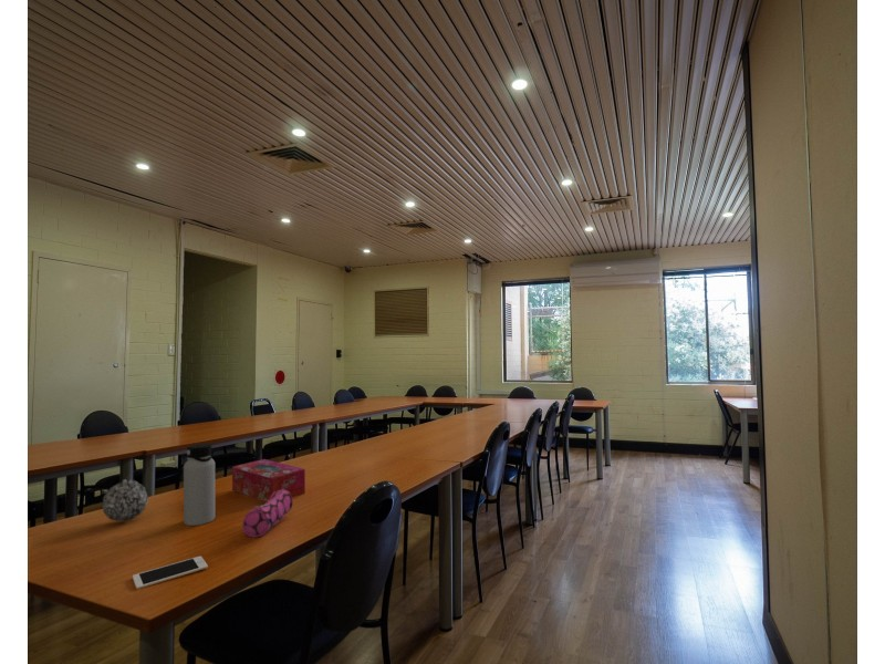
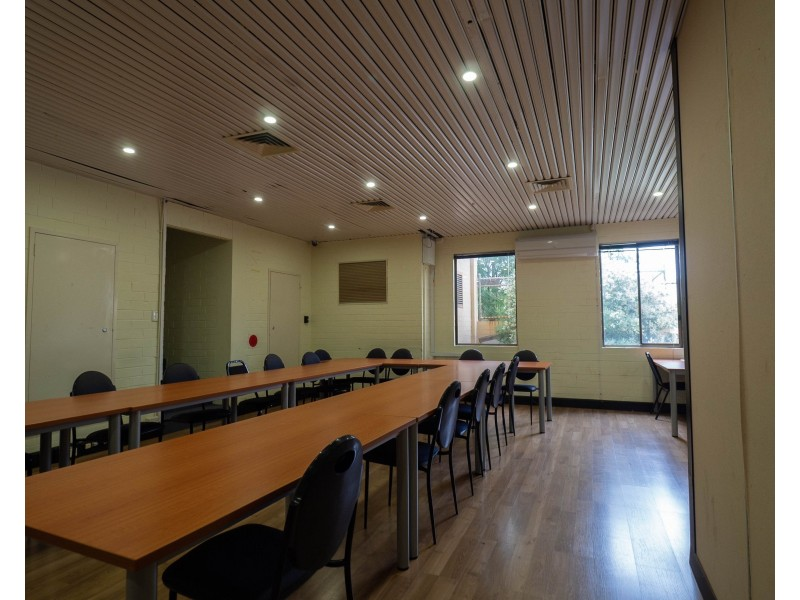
- tissue box [231,458,306,502]
- water bottle [183,443,216,527]
- decorative ball [101,478,149,522]
- pencil case [241,489,294,539]
- cell phone [132,556,209,590]
